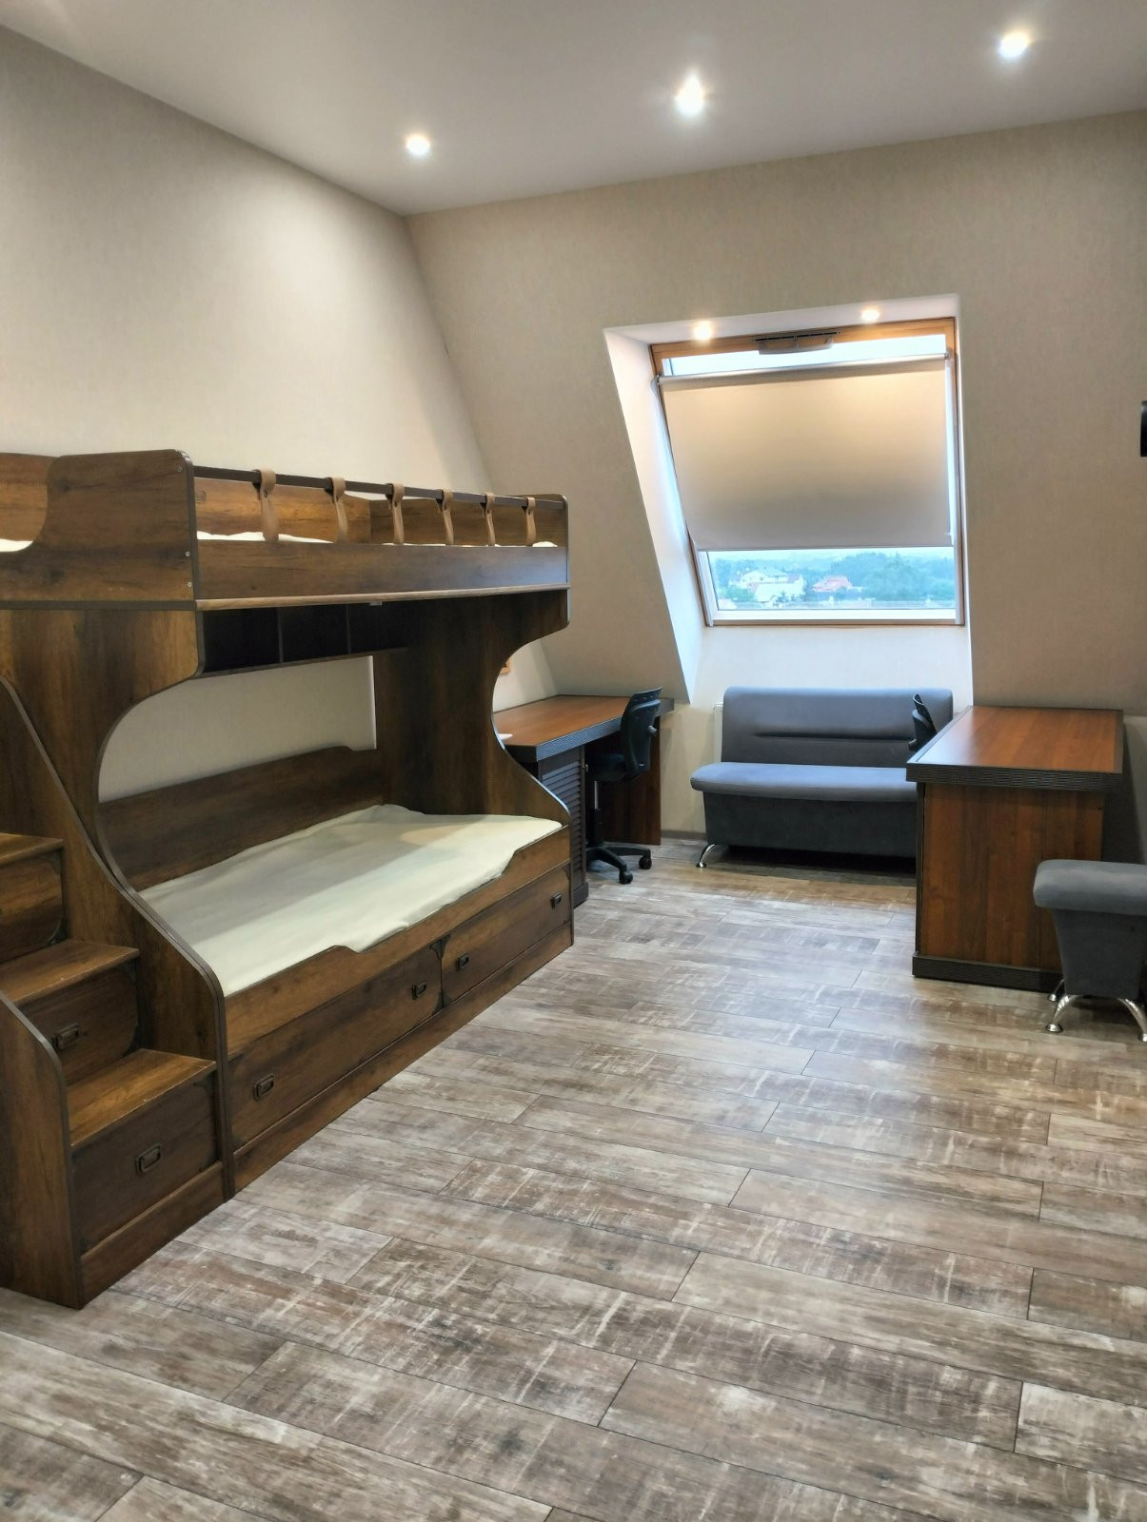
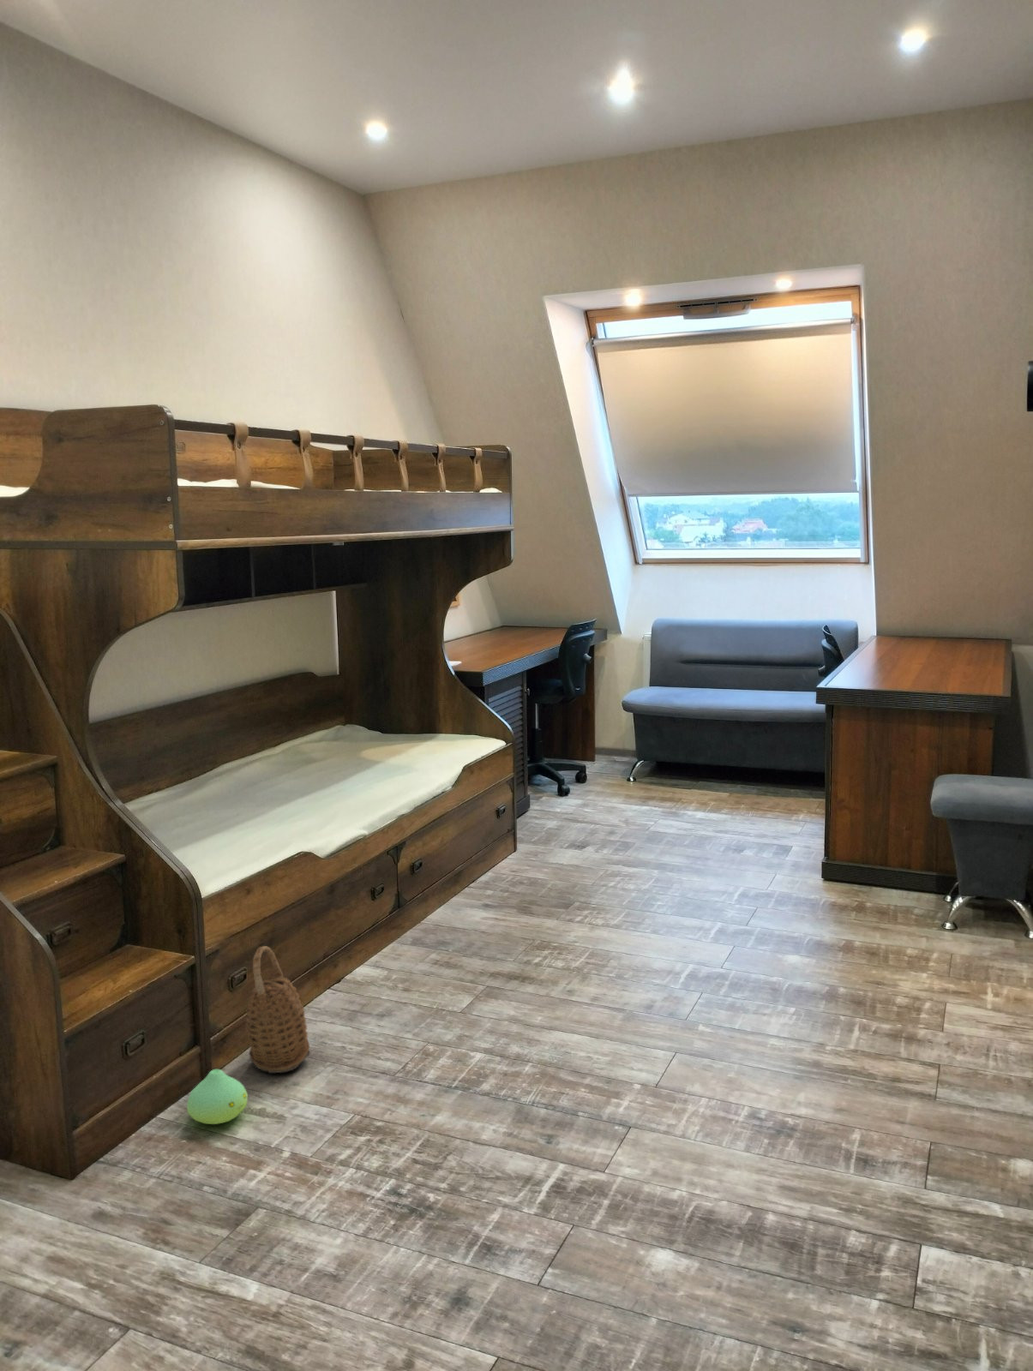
+ plush toy [186,1068,248,1125]
+ basket [245,945,311,1074]
